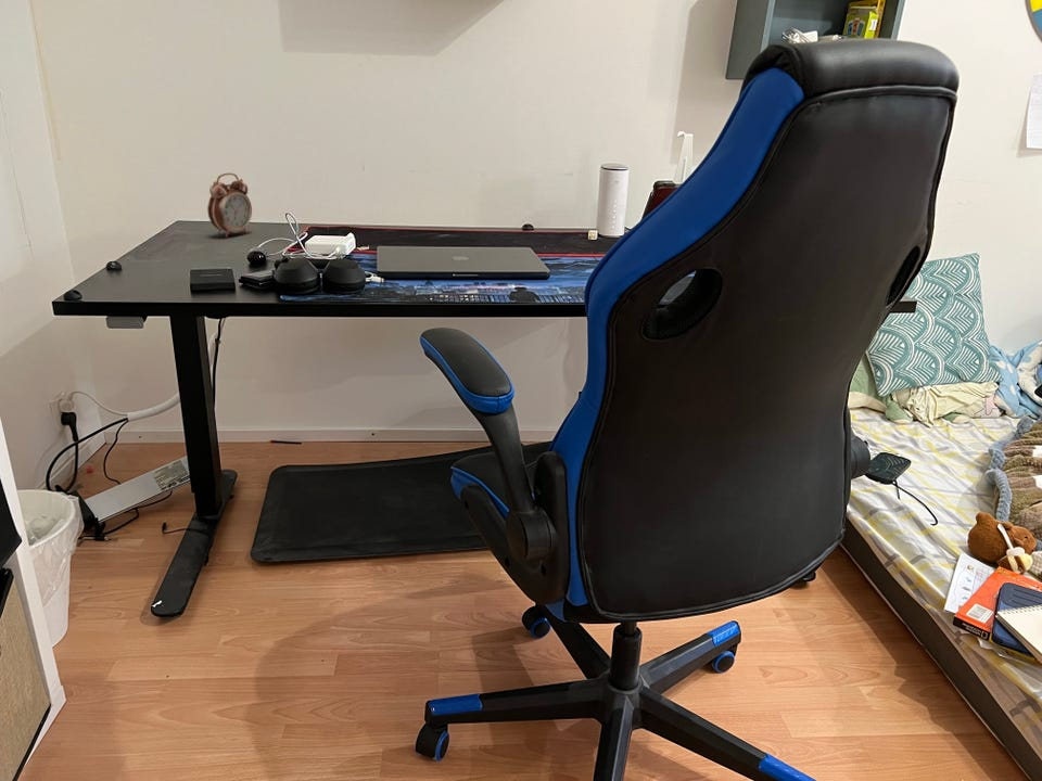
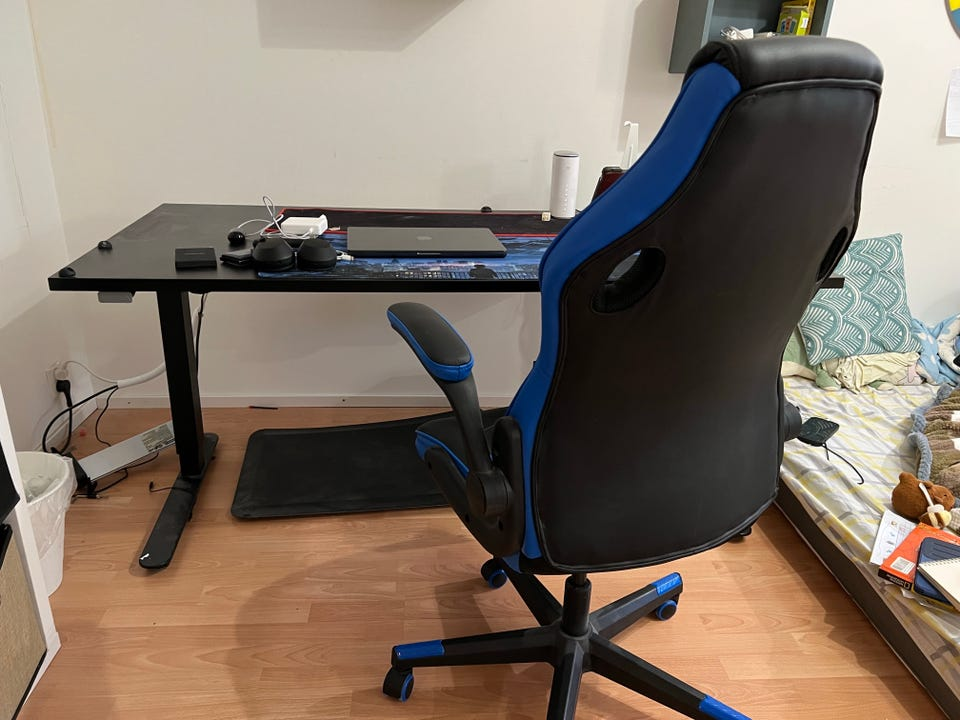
- alarm clock [206,172,253,238]
